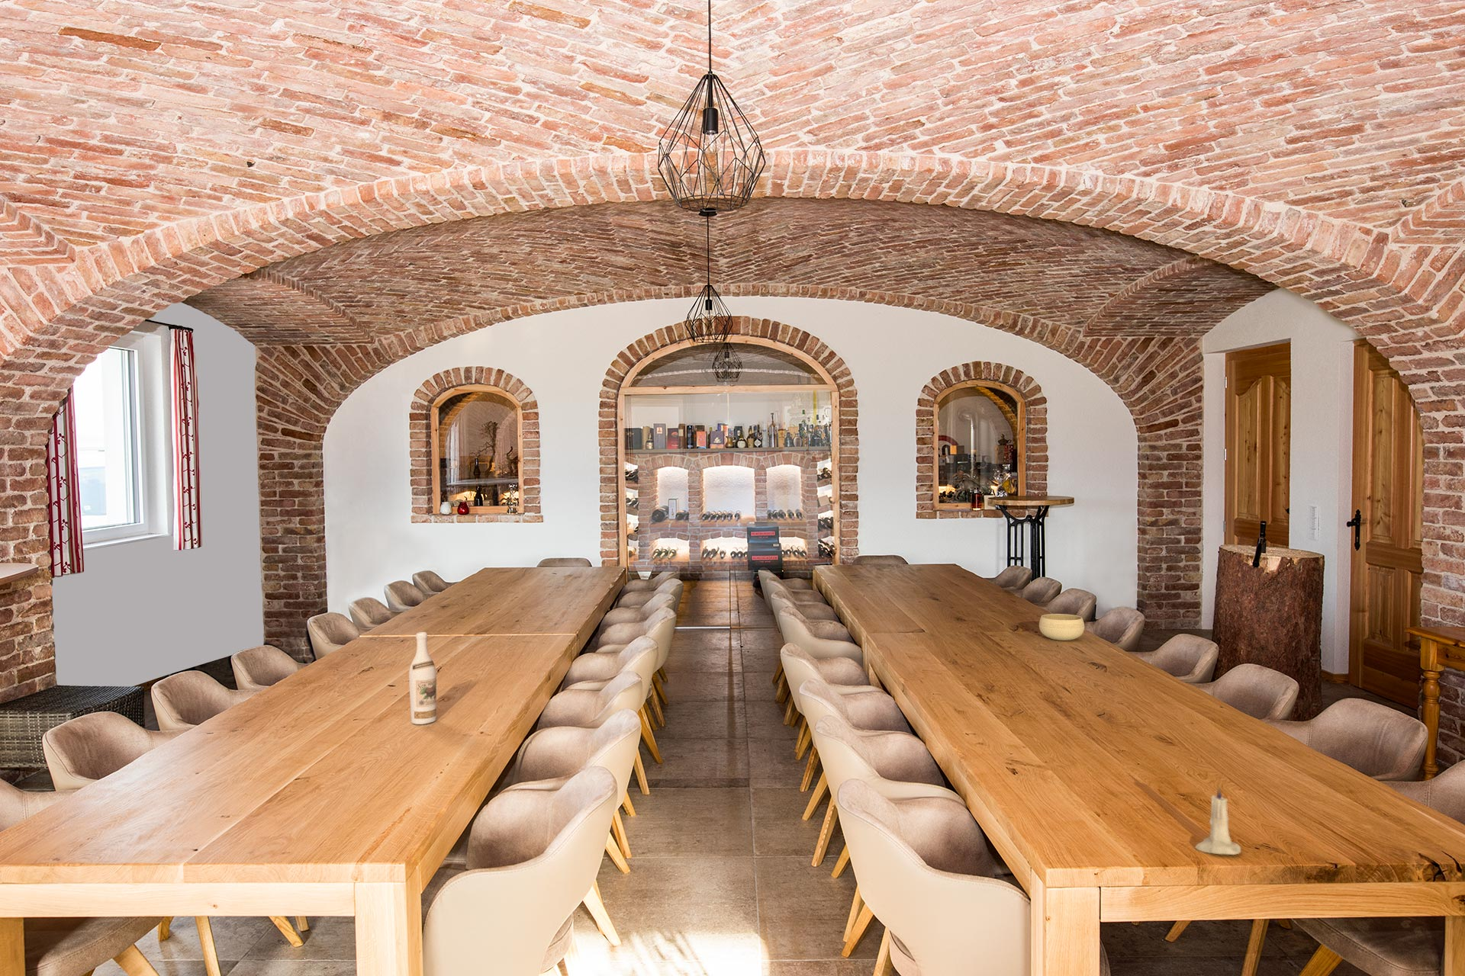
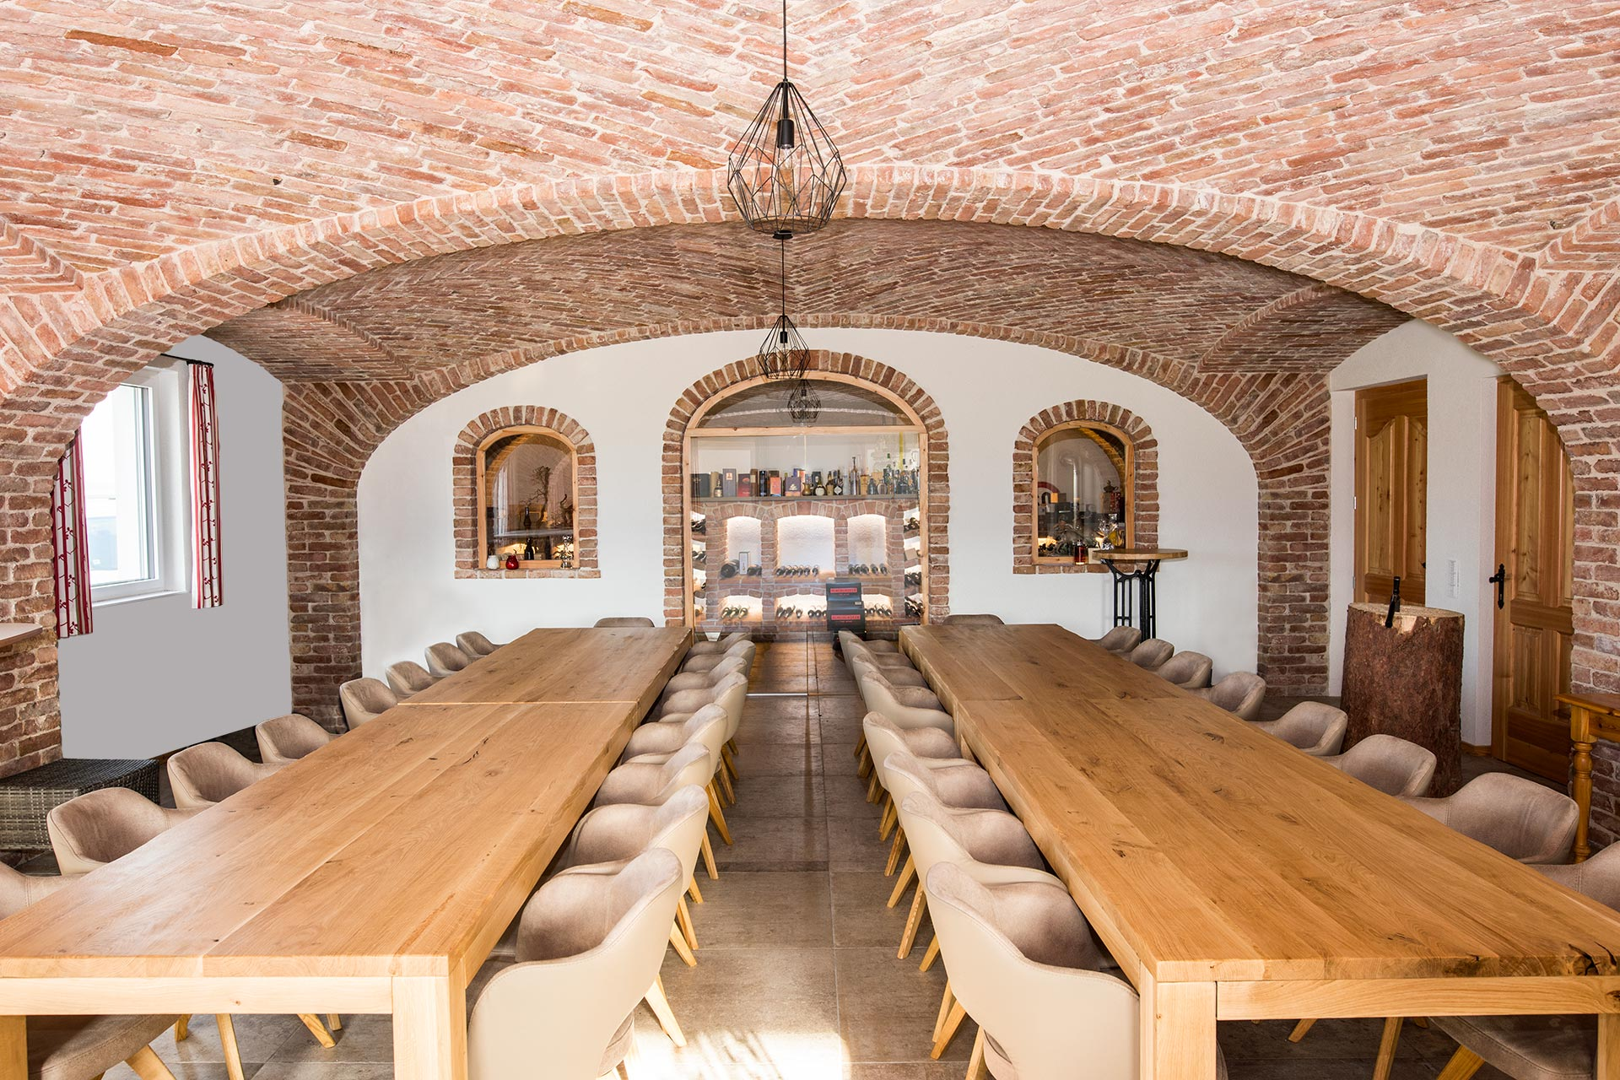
- candle [1195,783,1242,855]
- wine bottle [408,632,437,725]
- bowl [1039,613,1085,642]
